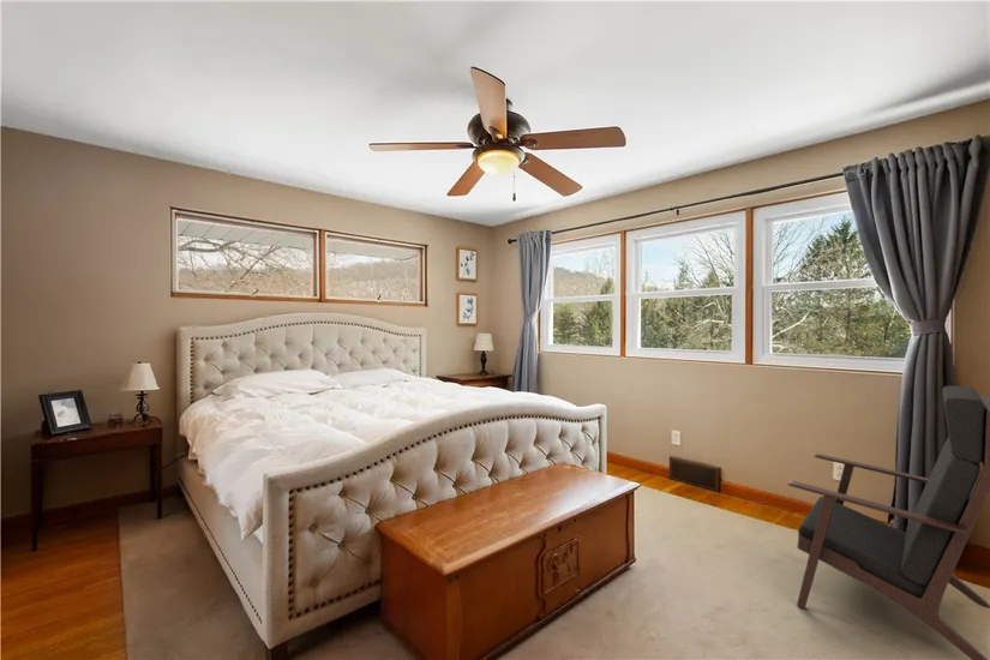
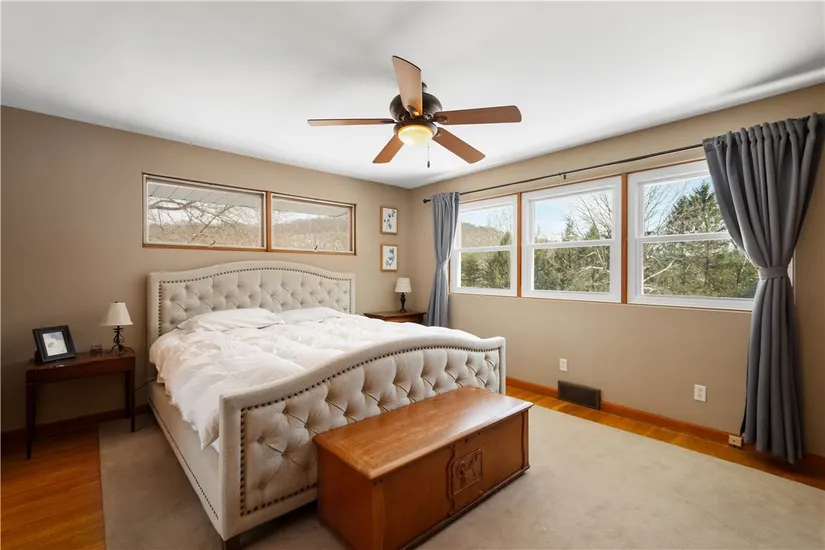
- lounge chair [787,385,990,660]
